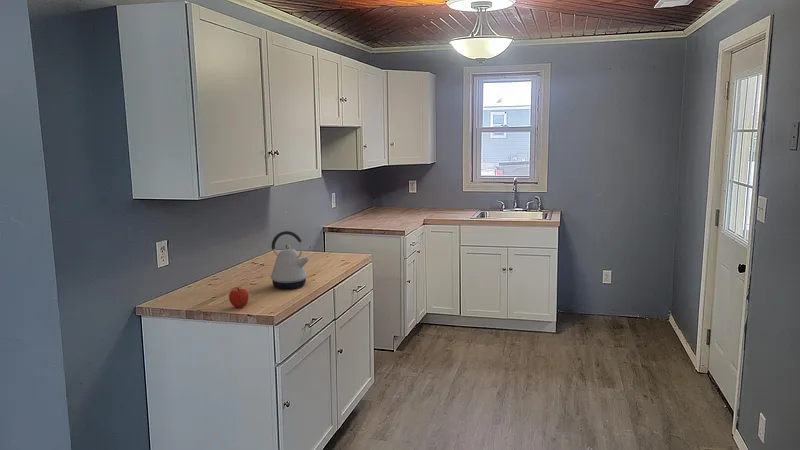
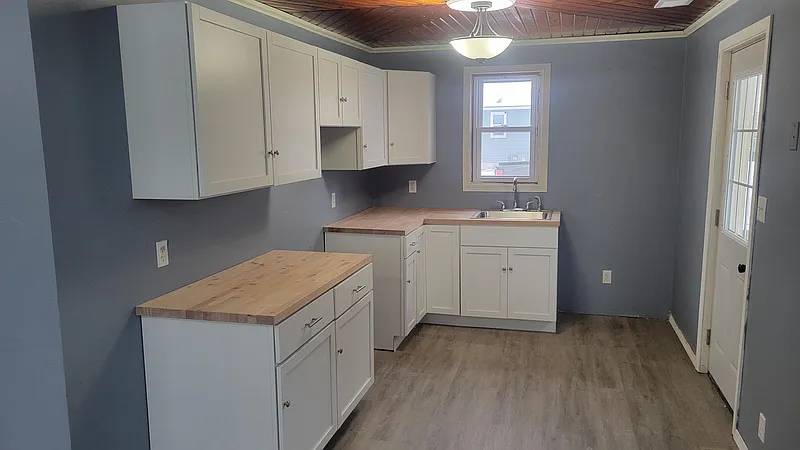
- kettle [269,230,310,290]
- fruit [228,287,250,309]
